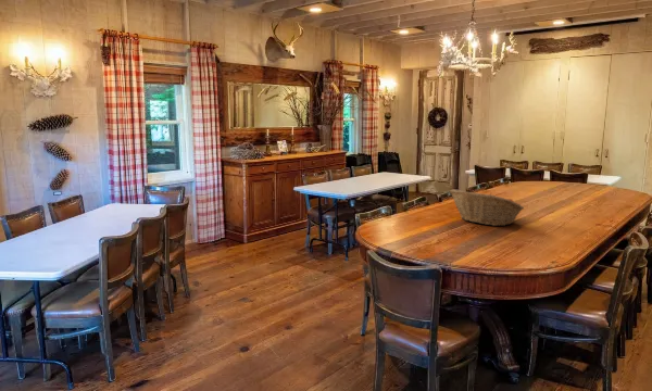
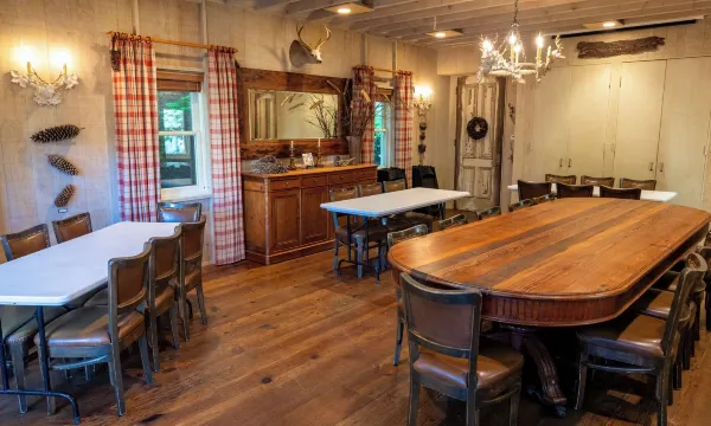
- fruit basket [449,189,525,227]
